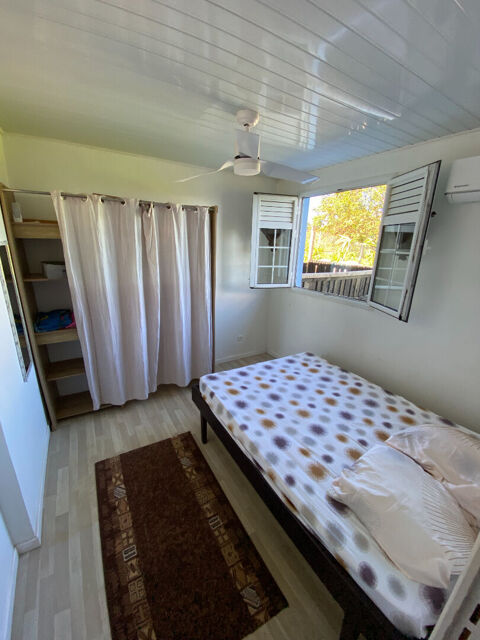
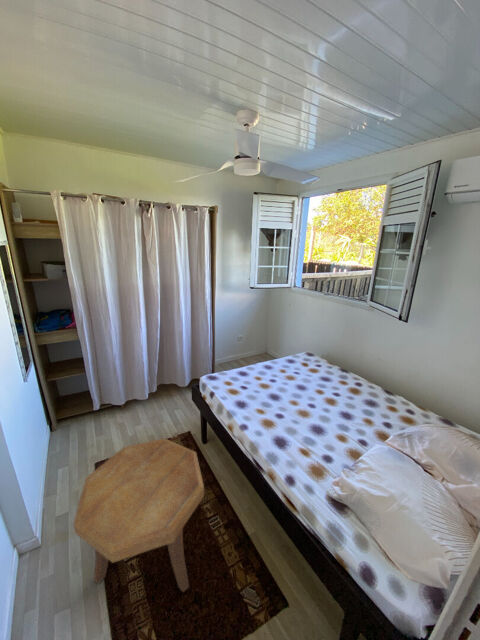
+ side table [72,438,205,593]
